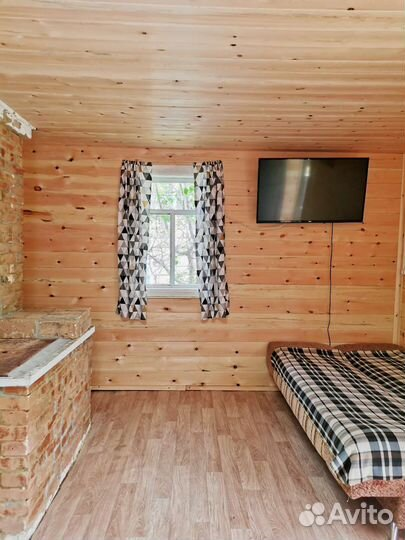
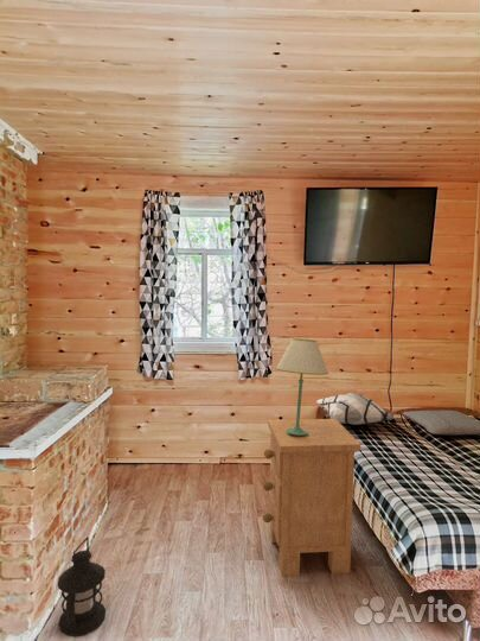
+ decorative pillow [315,392,395,426]
+ nightstand [262,418,361,577]
+ pillow [401,410,480,436]
+ table lamp [275,337,329,436]
+ lantern [57,535,107,639]
